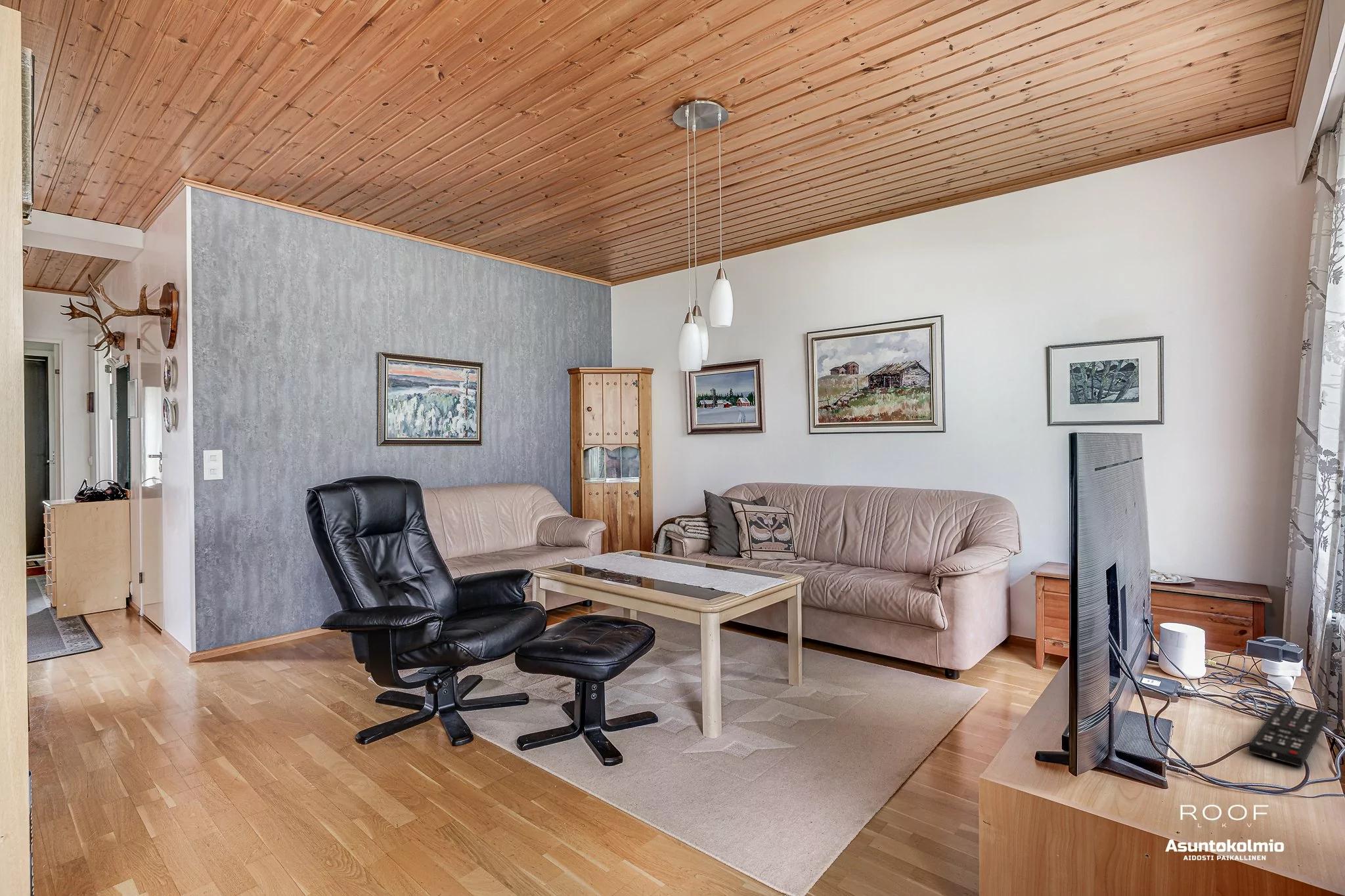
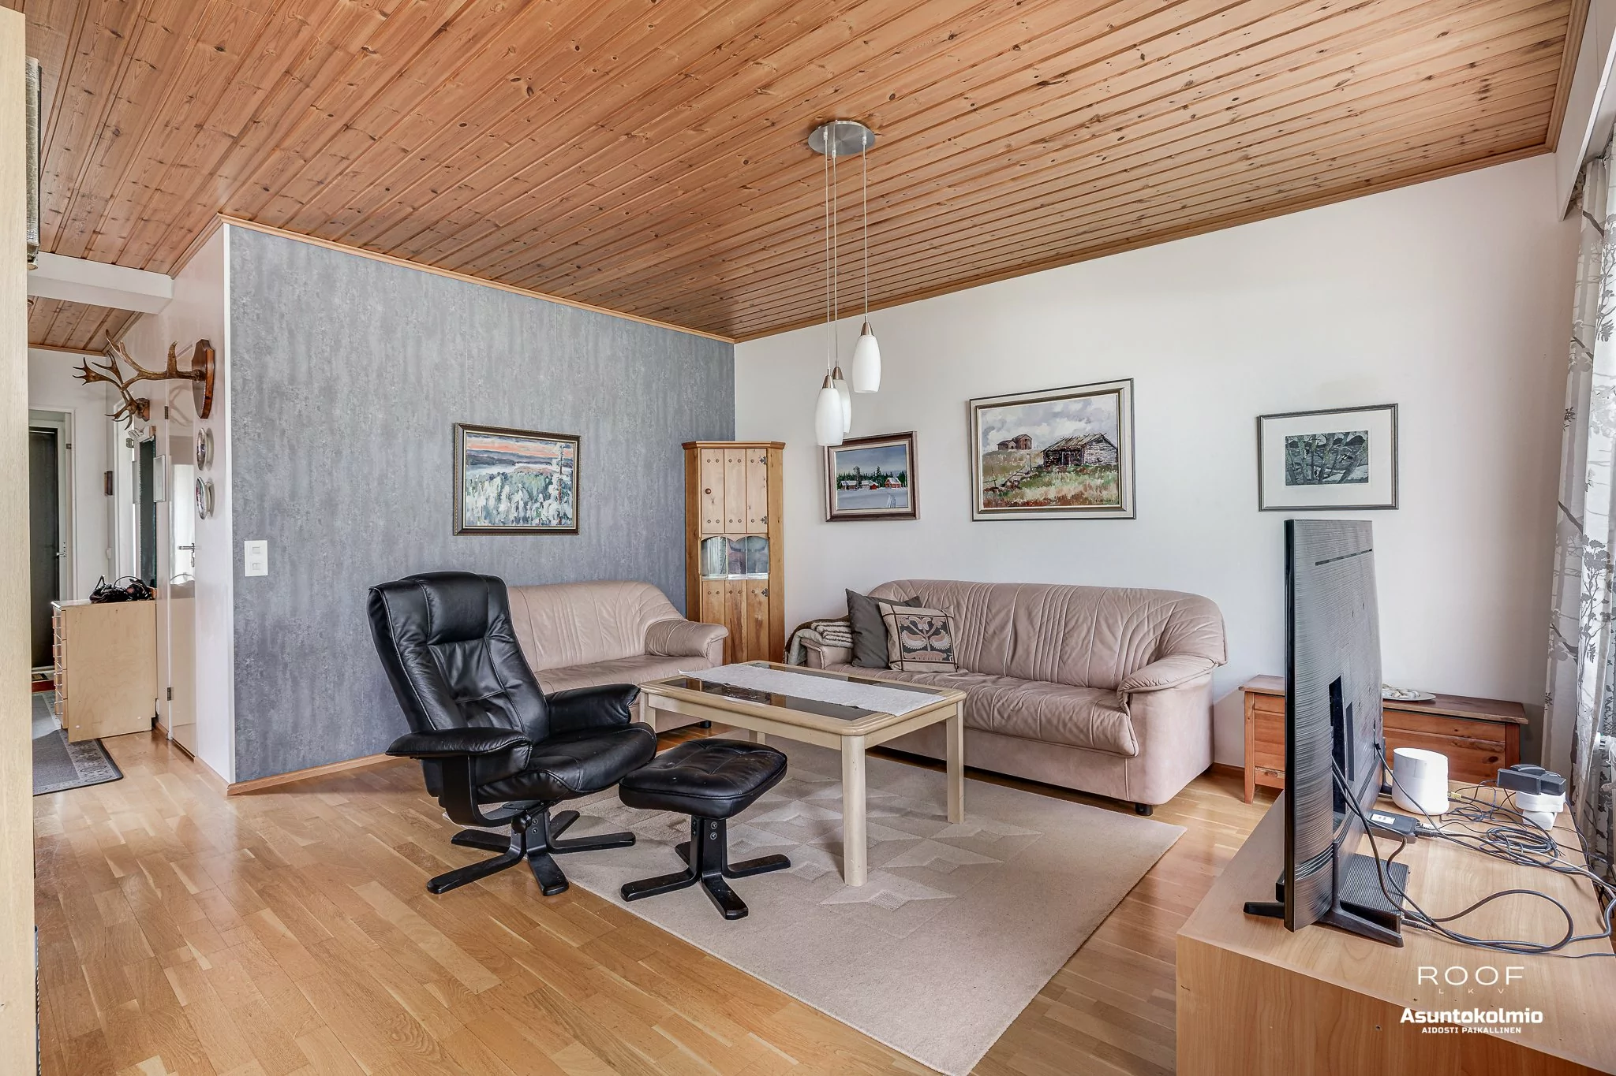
- remote control [1247,702,1328,767]
